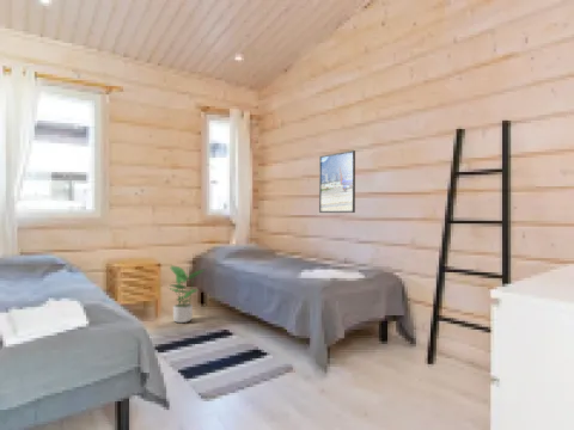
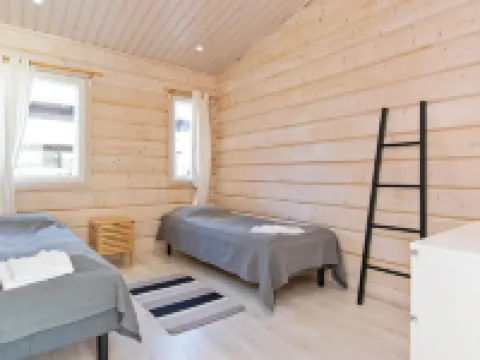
- potted plant [167,264,207,324]
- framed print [318,149,356,214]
